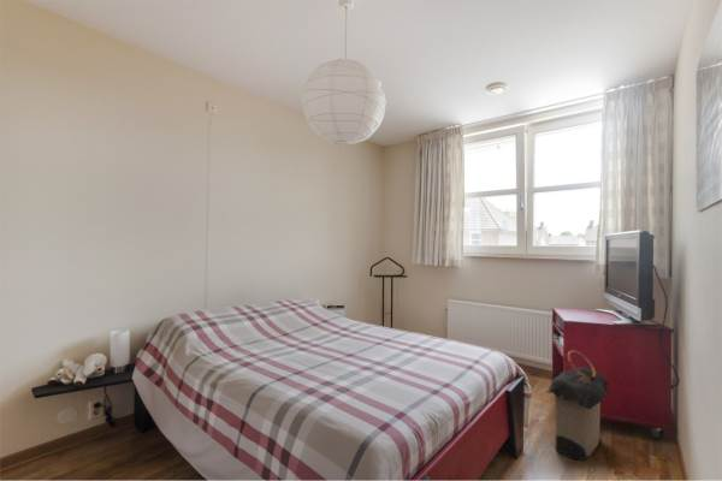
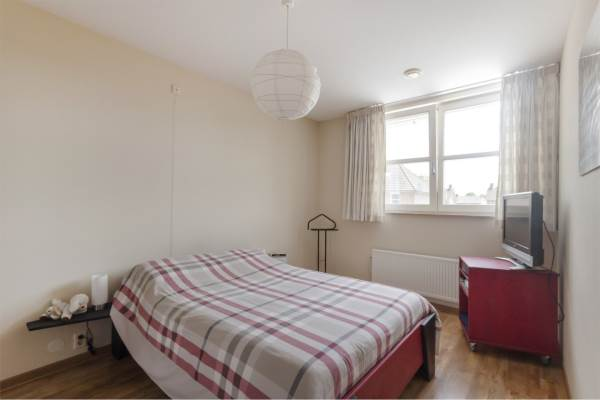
- laundry hamper [545,349,610,462]
